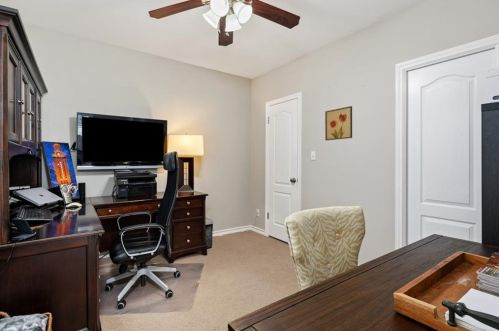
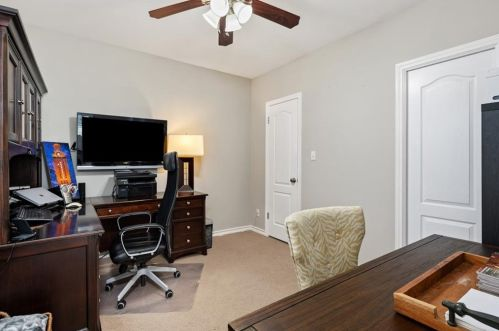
- wall art [324,105,353,141]
